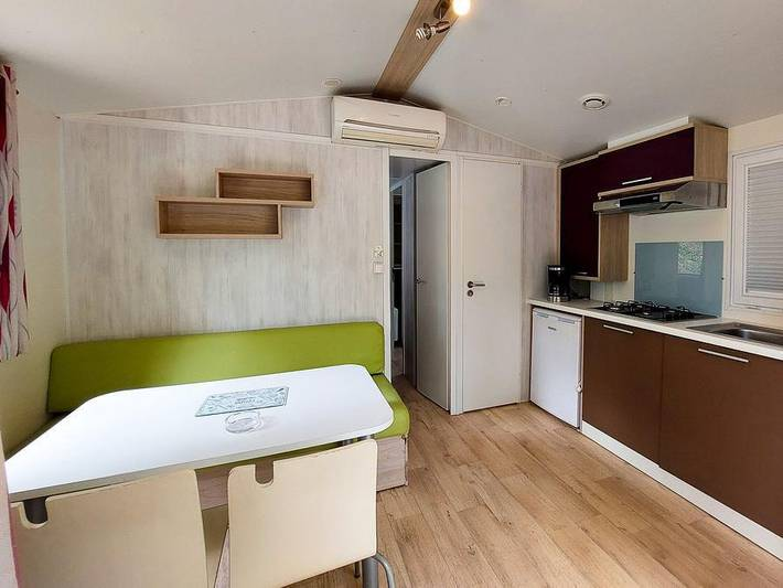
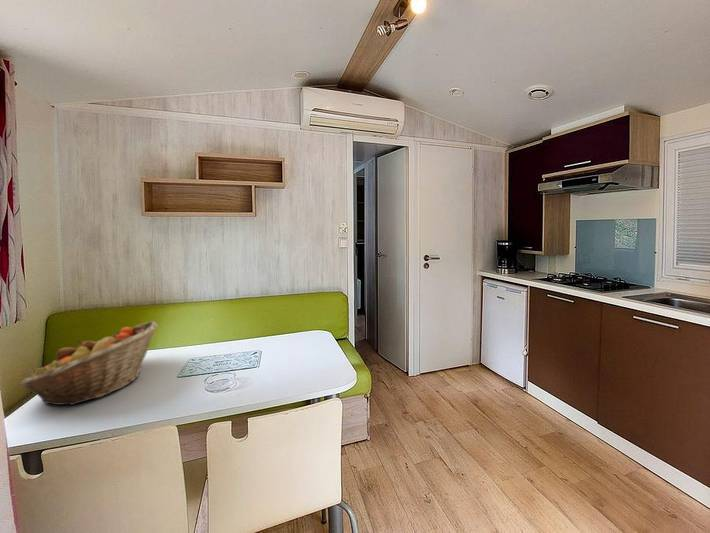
+ fruit basket [19,320,159,406]
